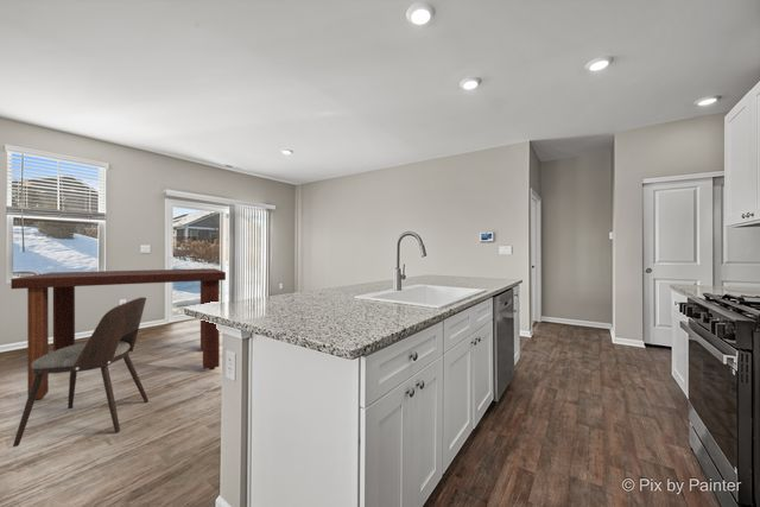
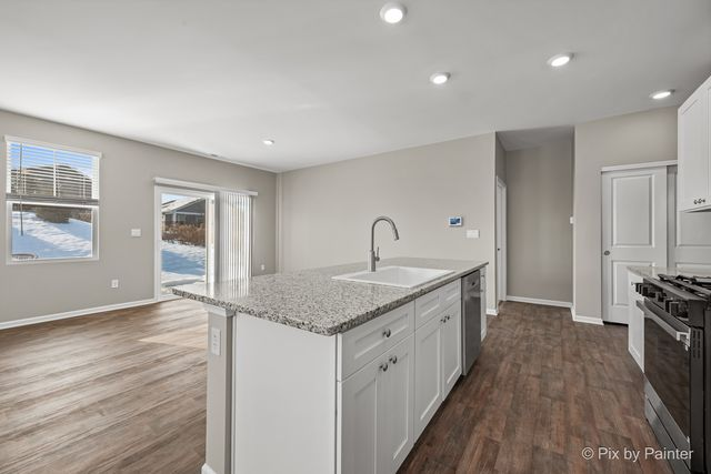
- dining chair [12,296,150,448]
- dining table [10,267,227,401]
